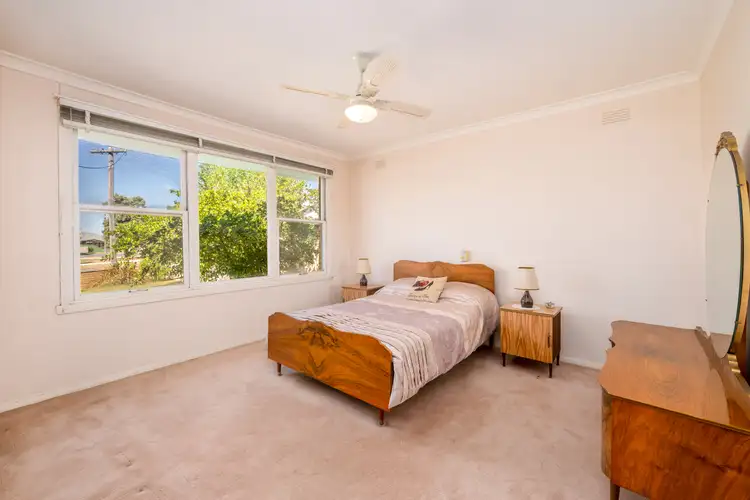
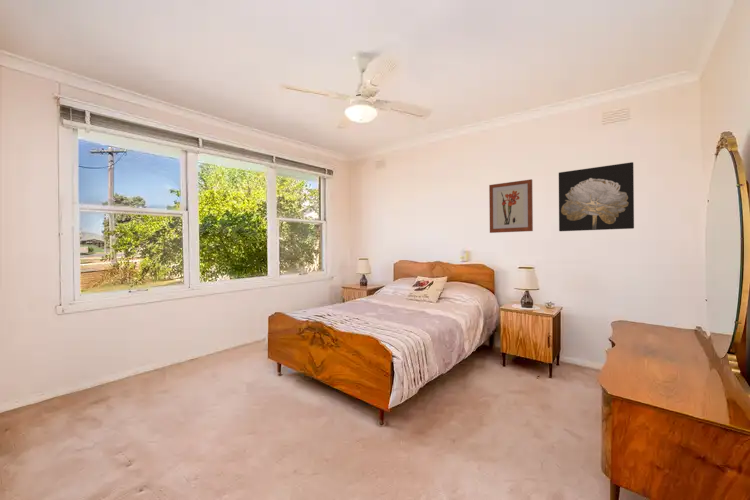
+ wall art [488,178,534,234]
+ wall art [558,161,635,232]
